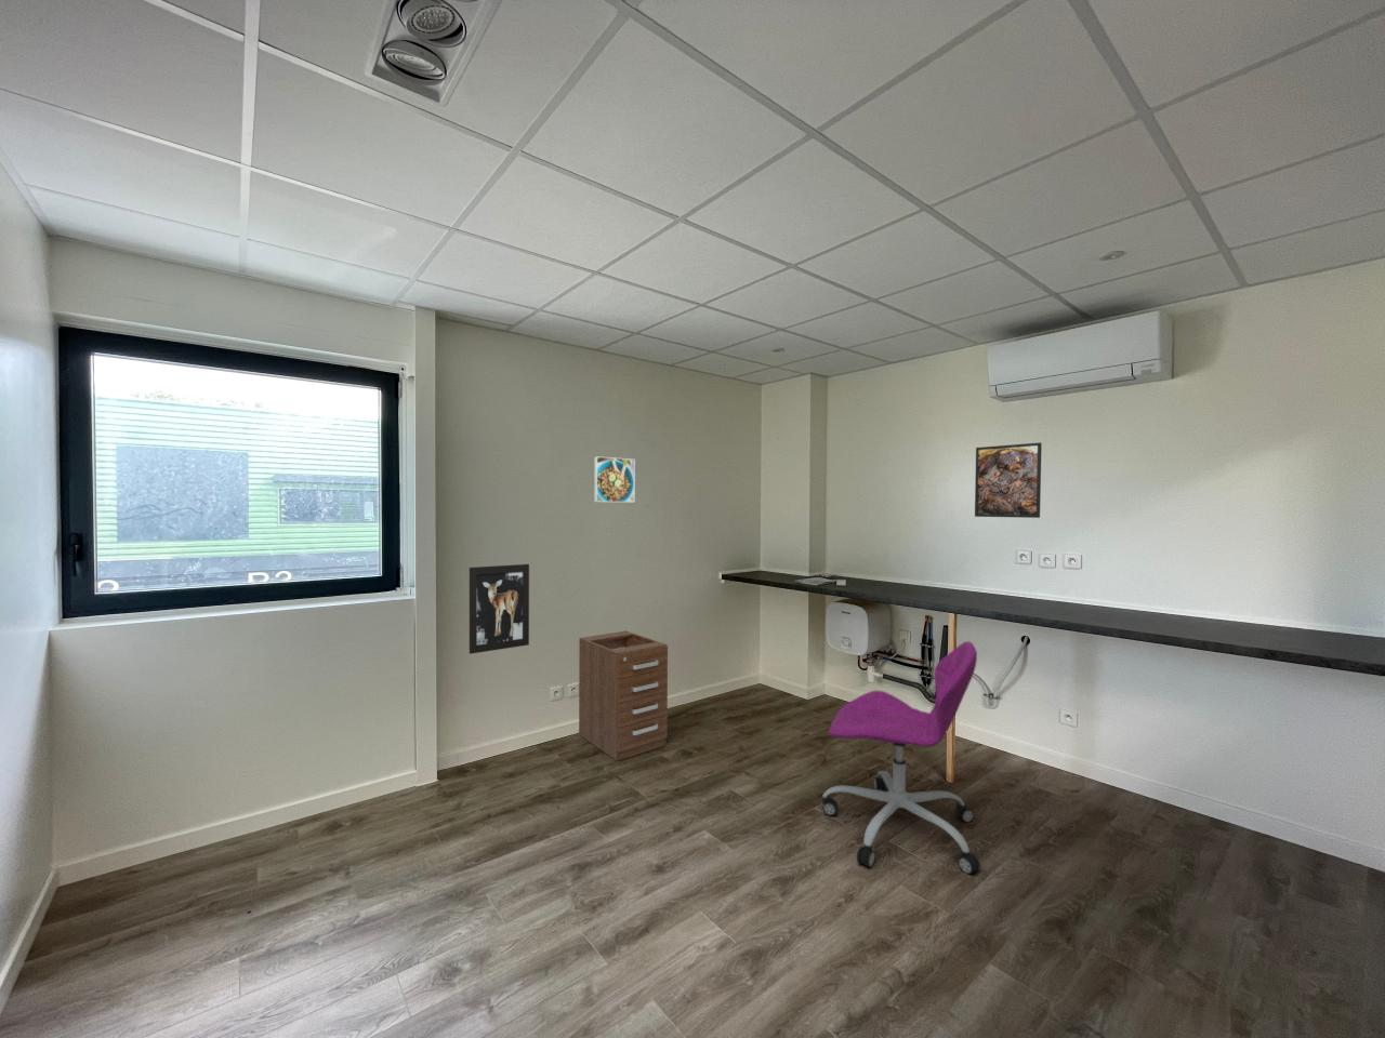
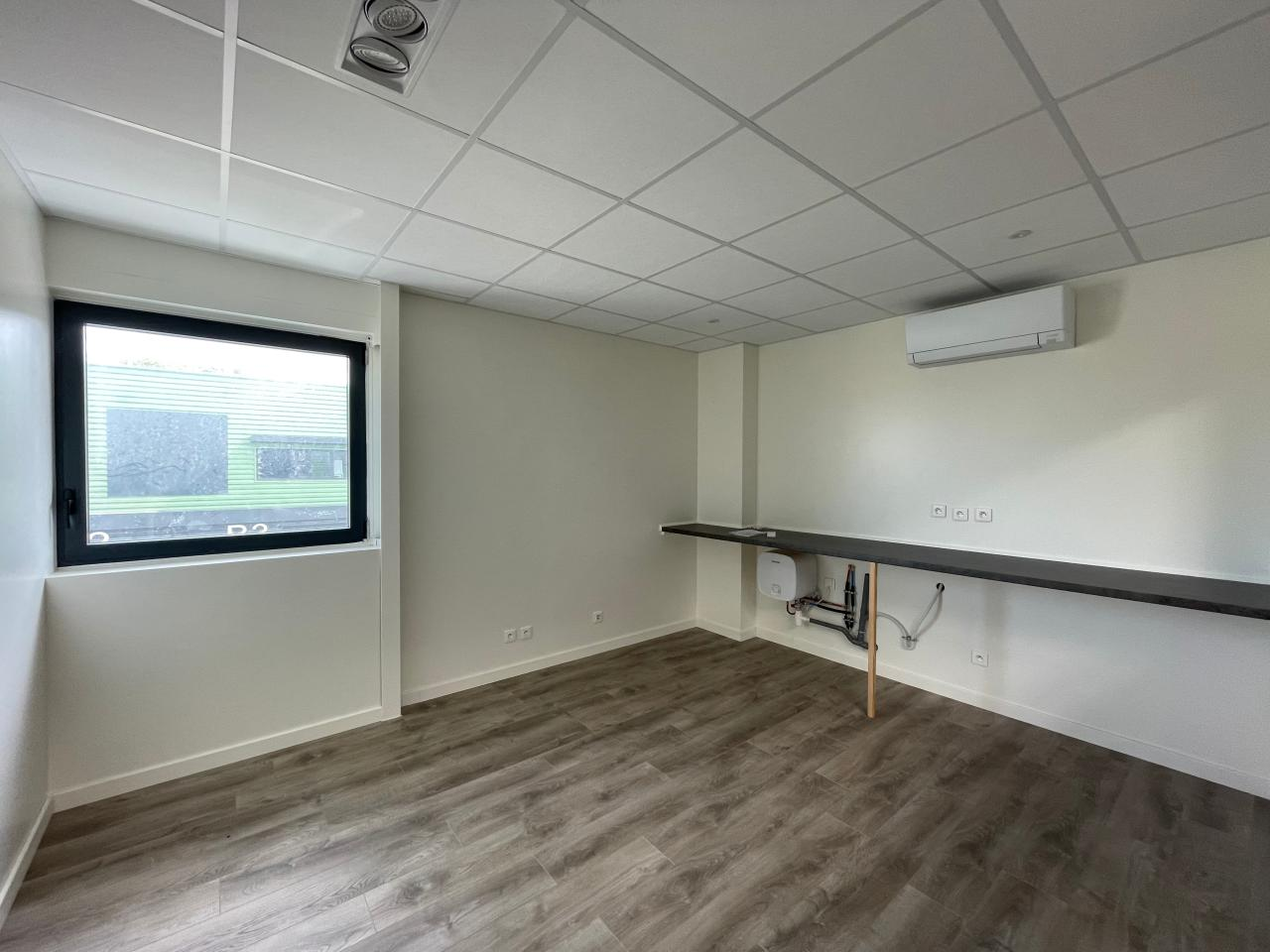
- wall art [469,564,530,655]
- filing cabinet [578,629,669,762]
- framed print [593,455,636,504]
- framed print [974,443,1043,519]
- office chair [821,640,981,876]
